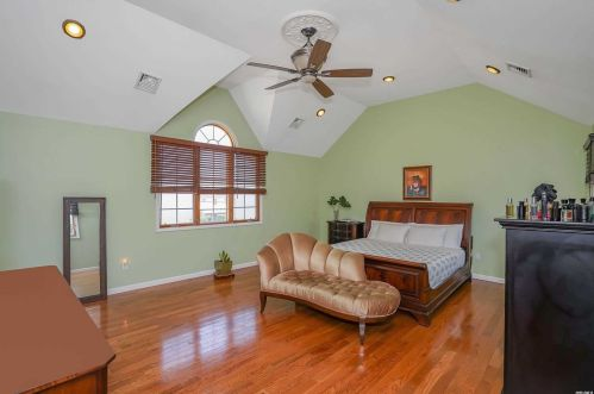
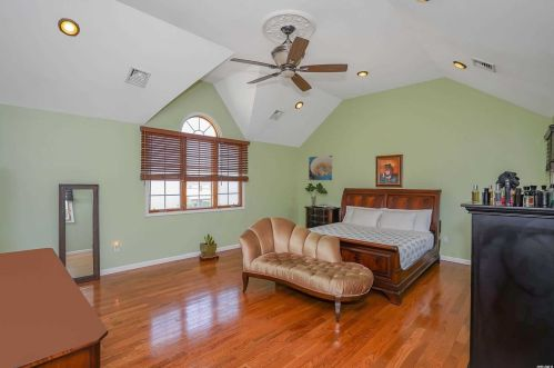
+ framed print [308,155,334,181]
